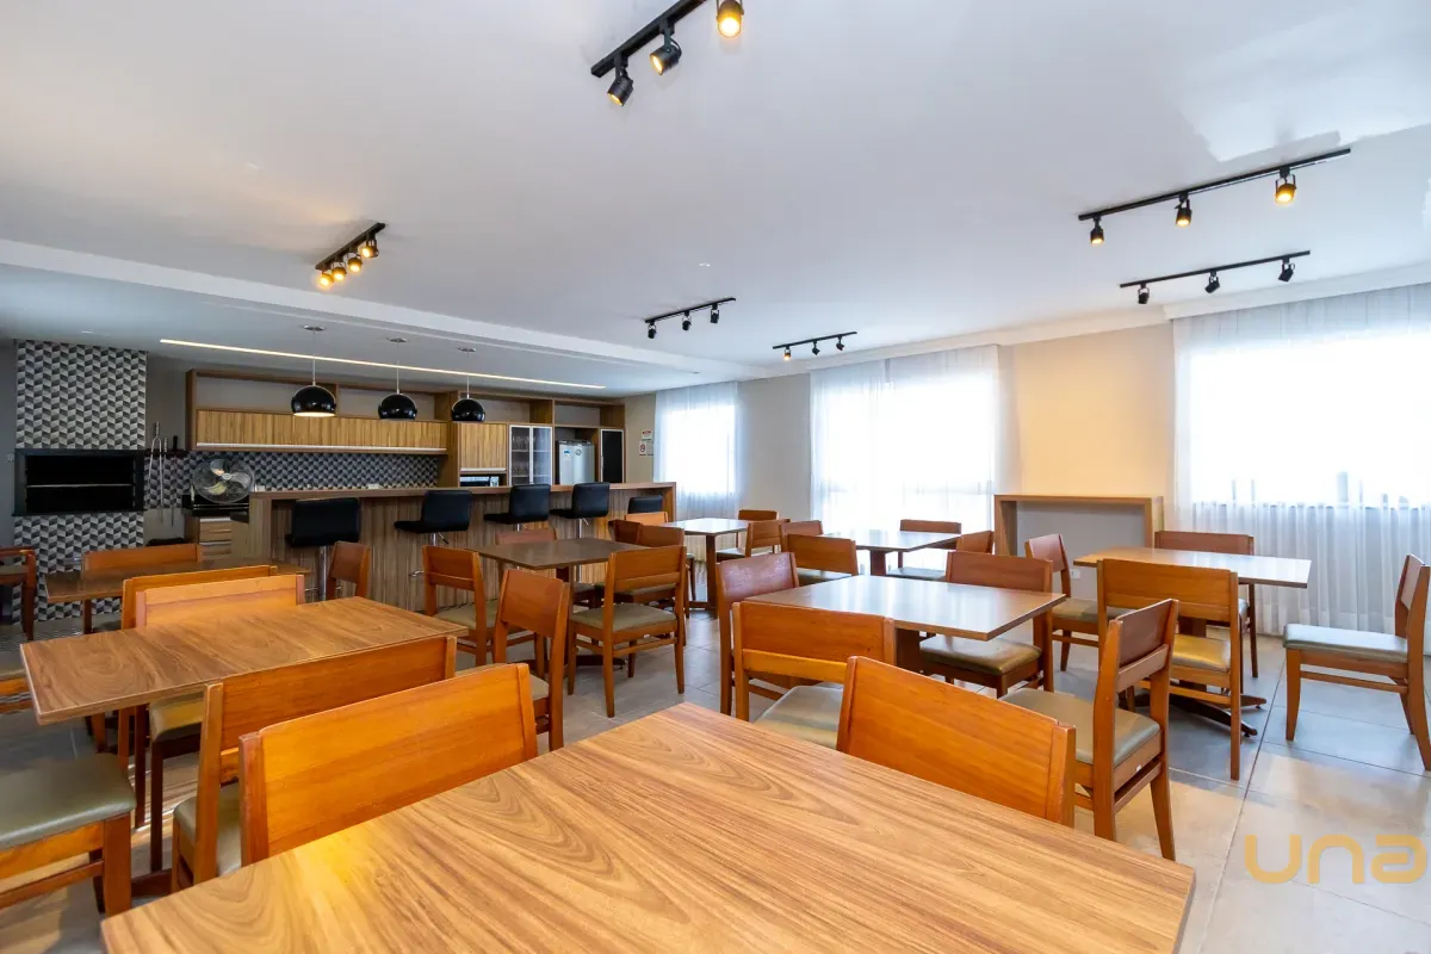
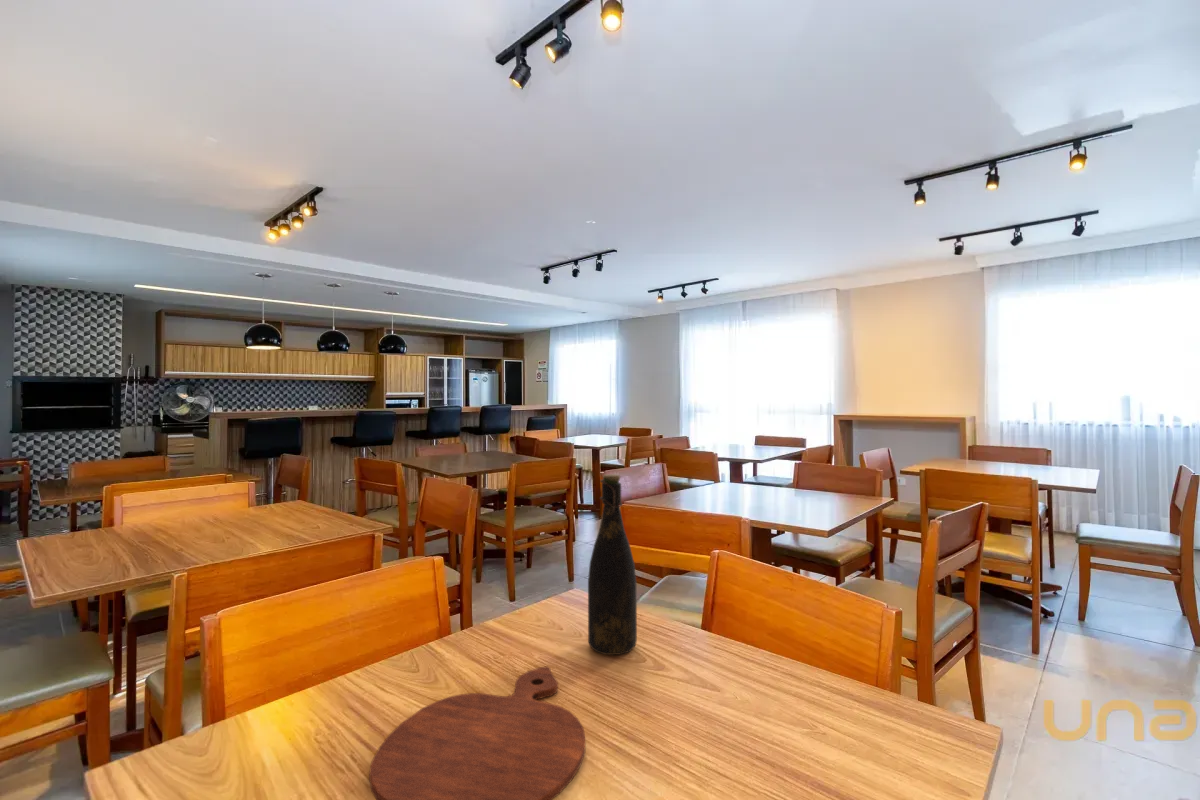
+ bottle [587,473,638,656]
+ cutting board [368,665,586,800]
